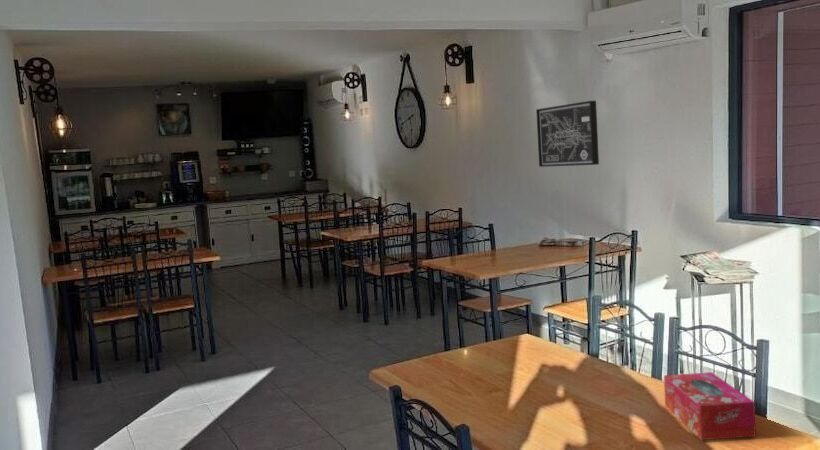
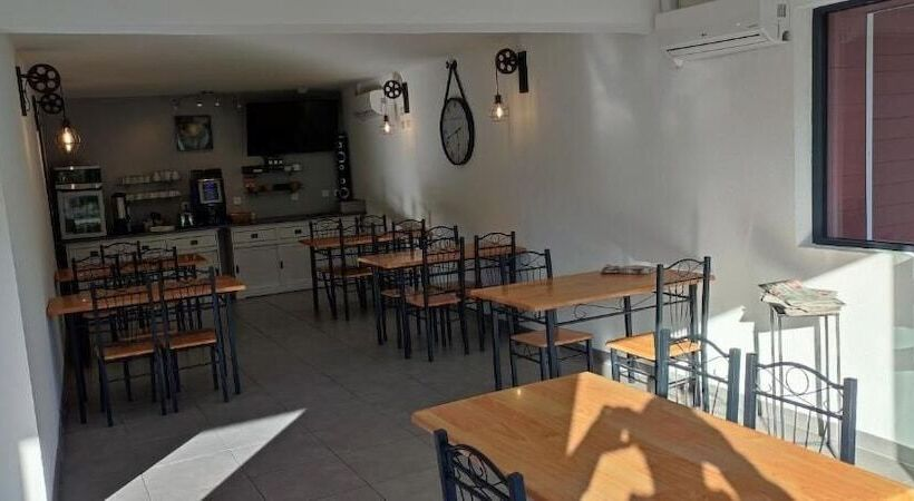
- tissue box [663,371,757,441]
- wall art [535,100,600,168]
